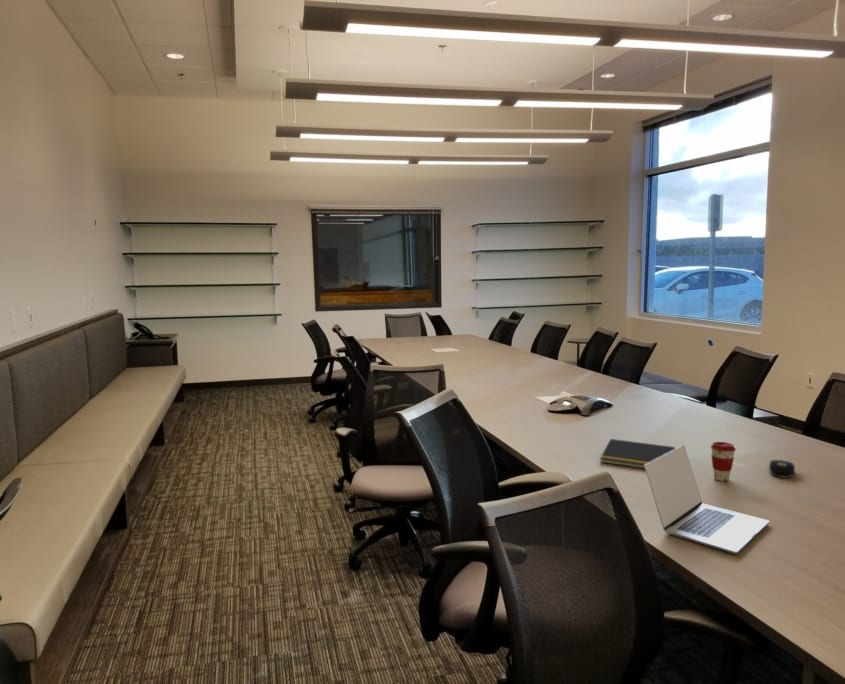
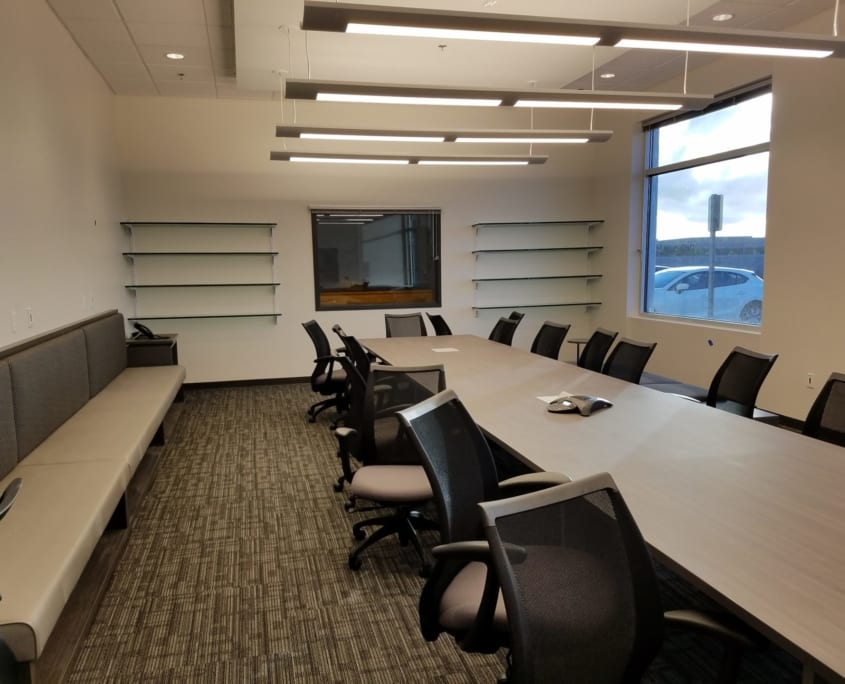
- laptop [644,444,770,555]
- computer mouse [768,458,796,479]
- notepad [599,438,676,470]
- coffee cup [710,441,737,482]
